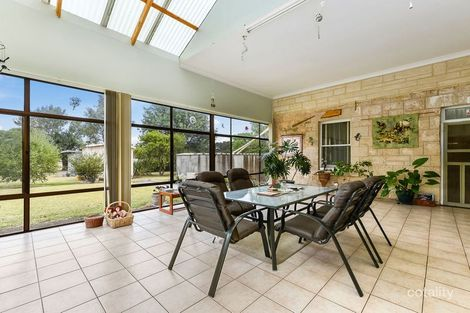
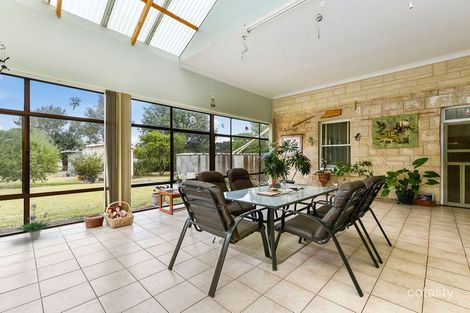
+ potted plant [15,203,51,241]
